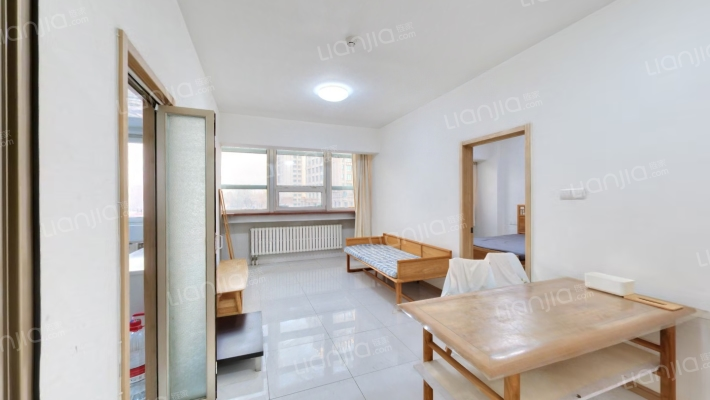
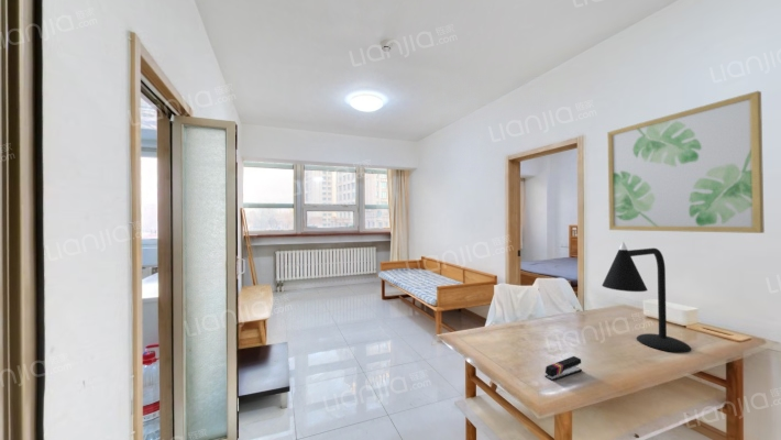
+ desk lamp [601,240,692,353]
+ stapler [544,355,583,382]
+ wall art [606,90,766,234]
